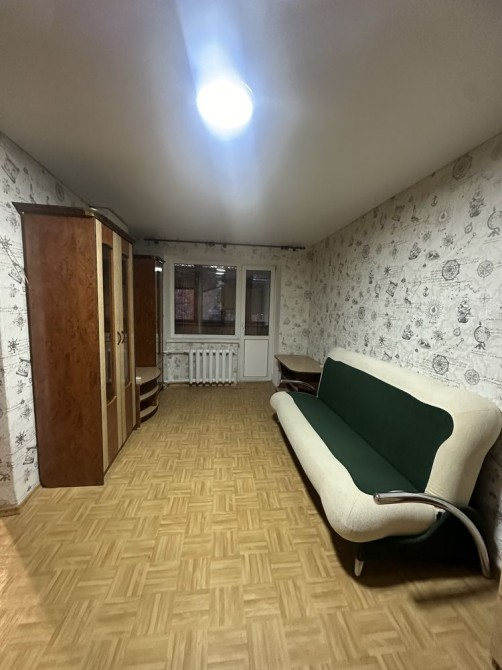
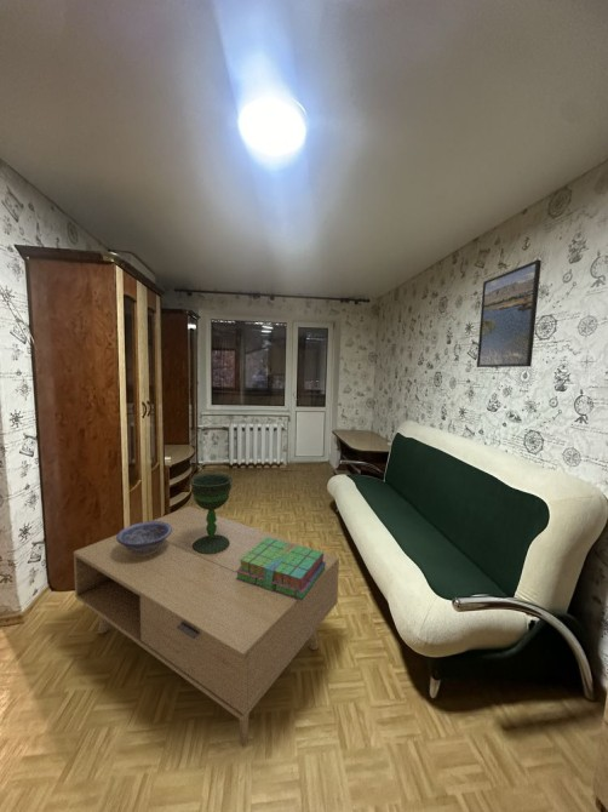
+ stack of books [236,537,326,601]
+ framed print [476,259,543,368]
+ chalice [189,473,234,554]
+ coffee table [73,505,340,749]
+ decorative bowl [116,520,172,556]
